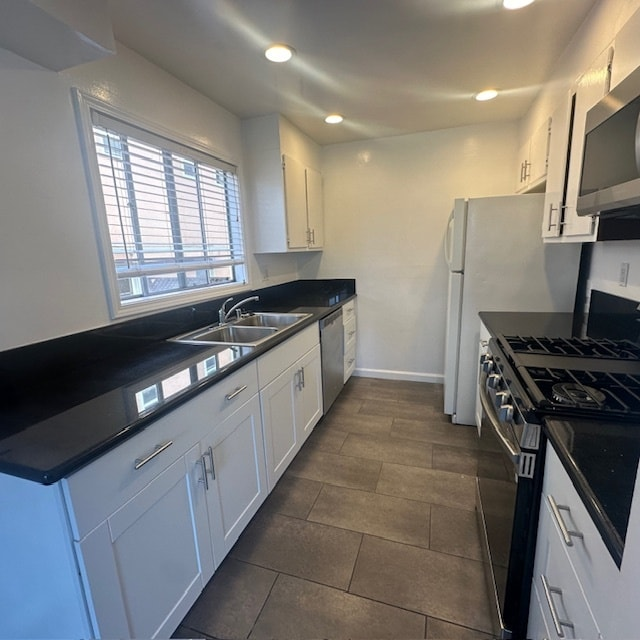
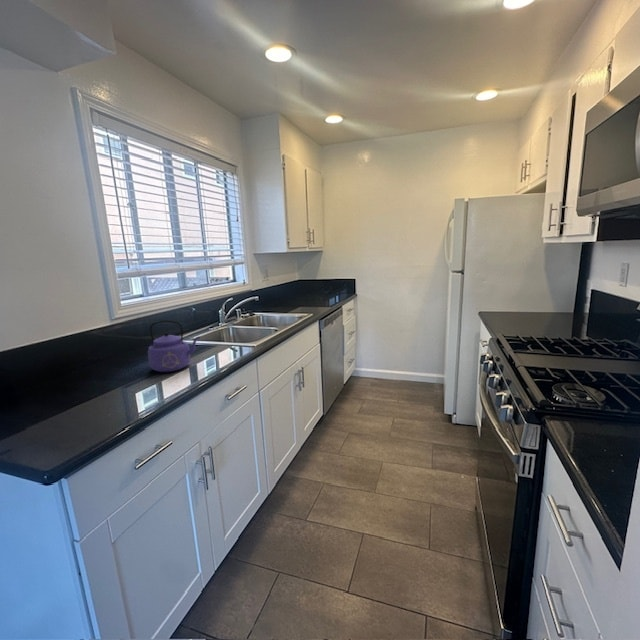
+ kettle [147,320,201,373]
